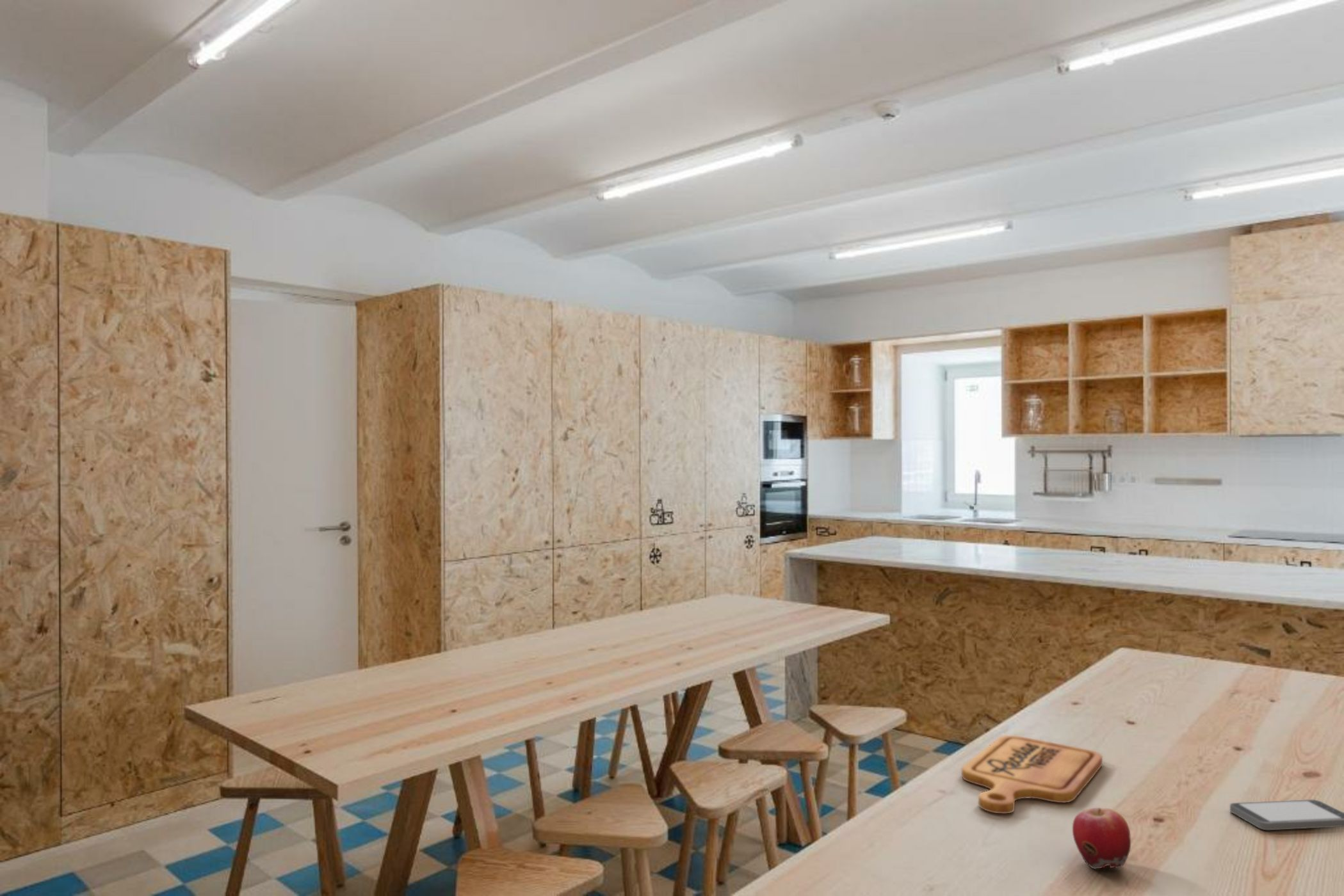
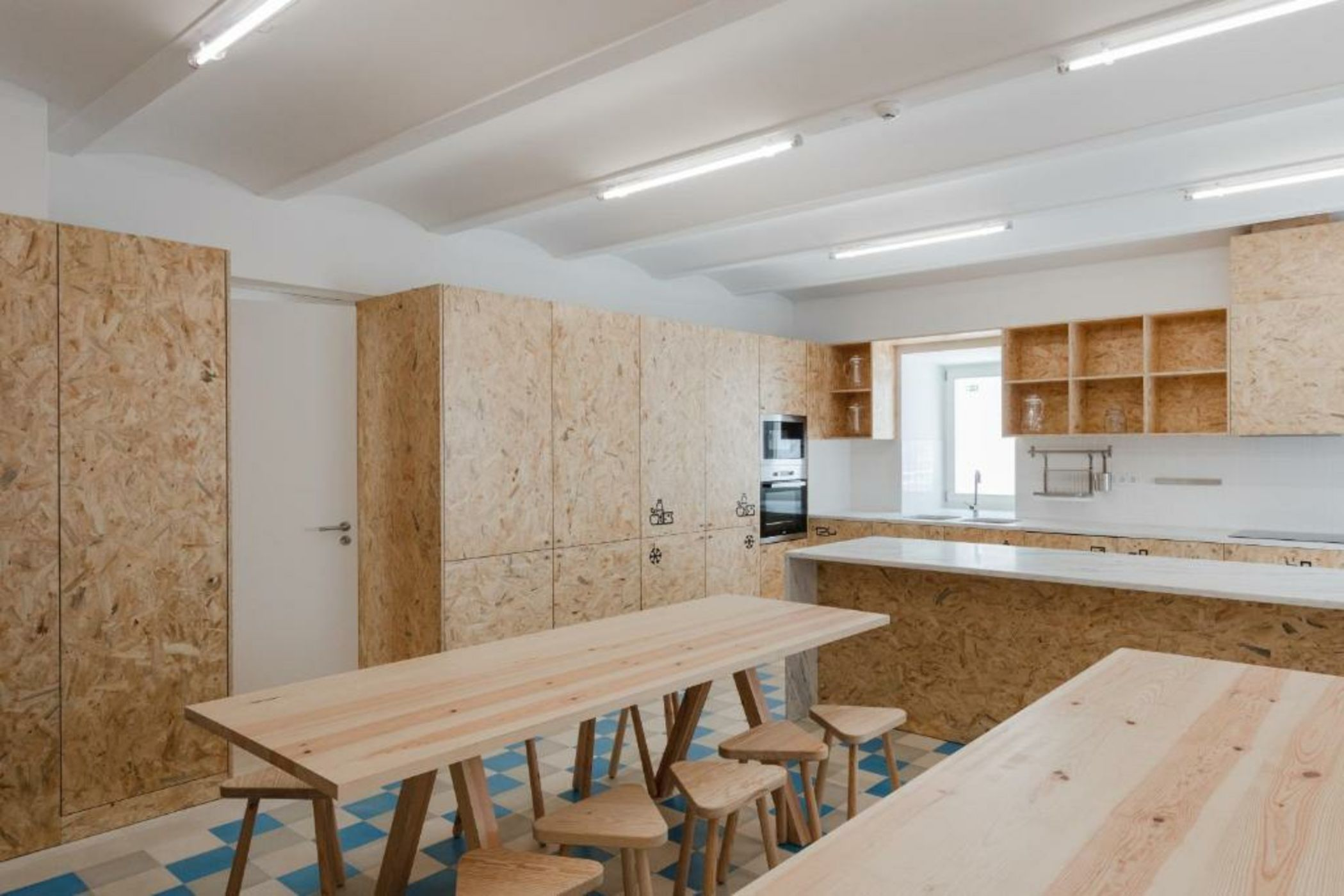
- smartphone [1229,799,1344,831]
- cutting board [961,735,1103,814]
- apple [1072,807,1131,870]
